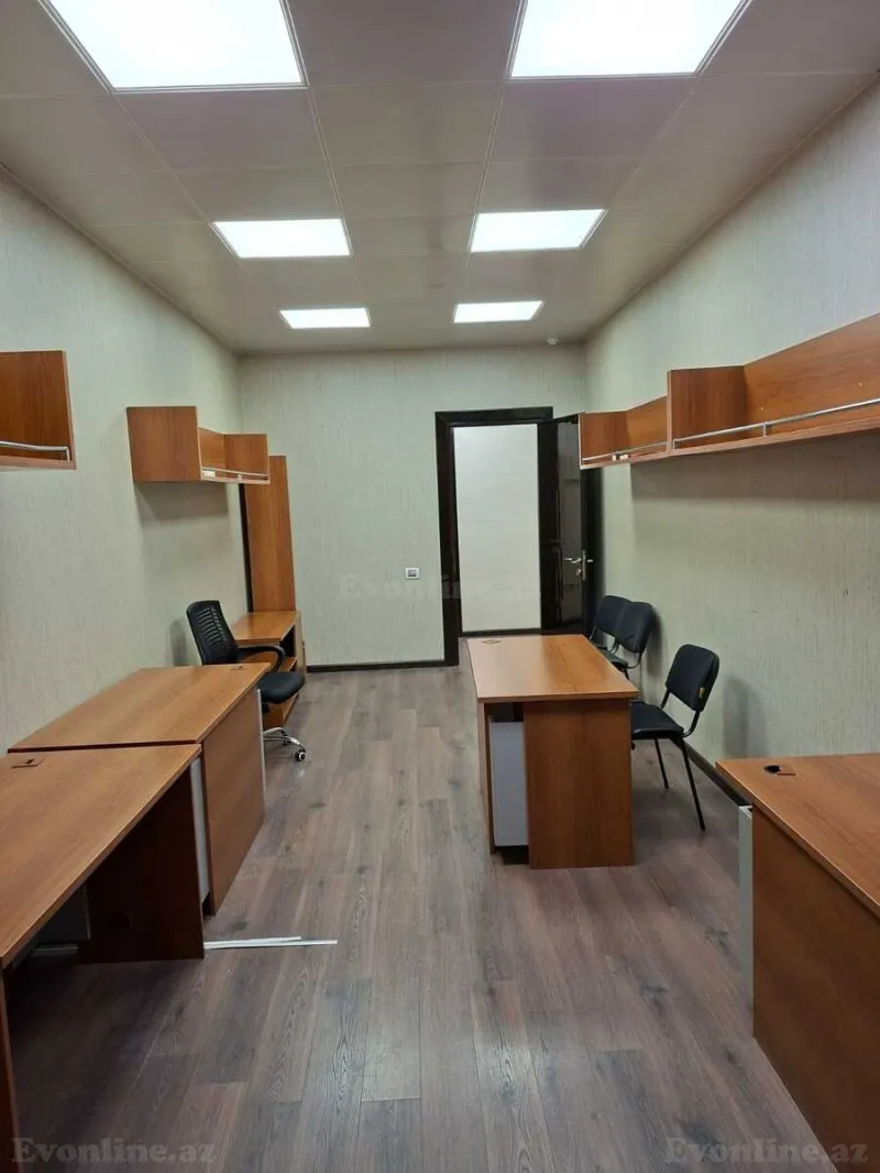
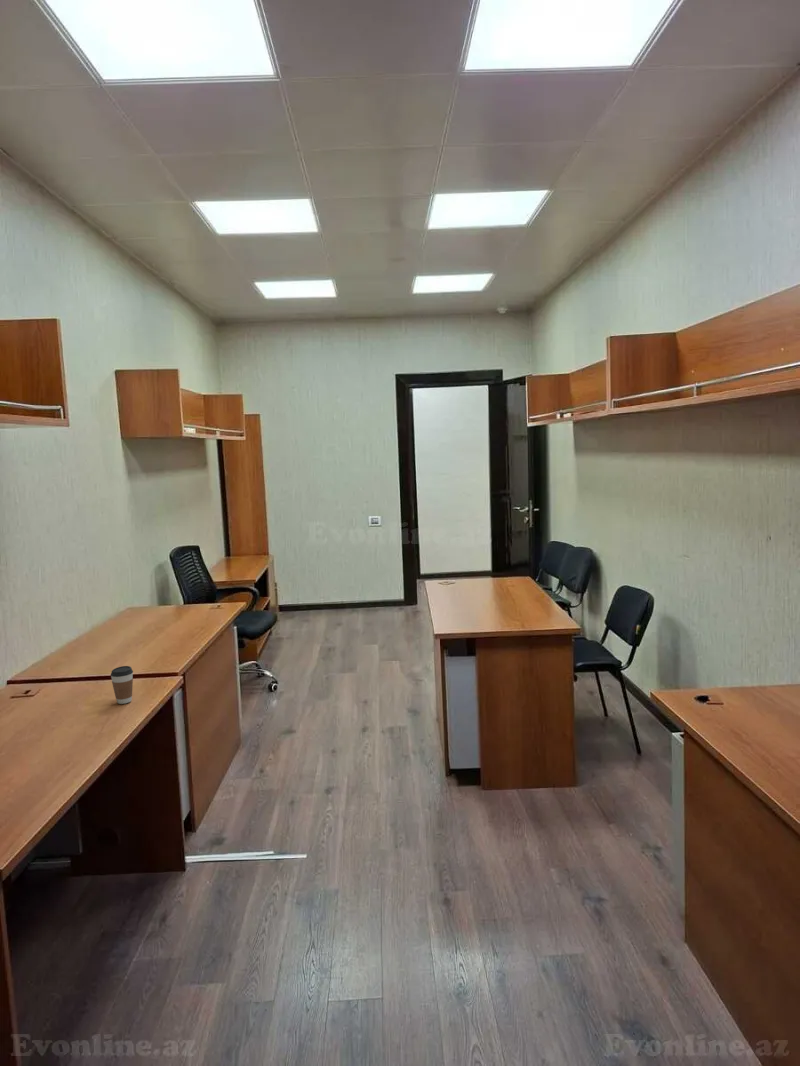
+ coffee cup [110,665,134,705]
